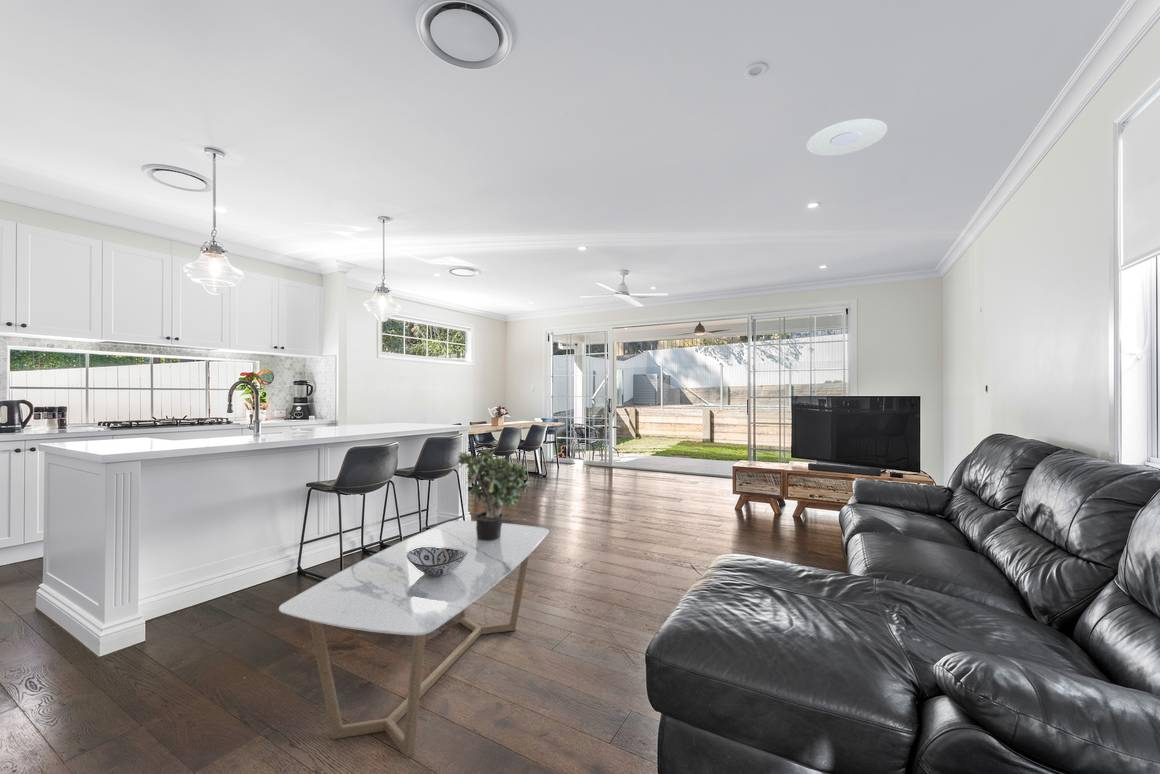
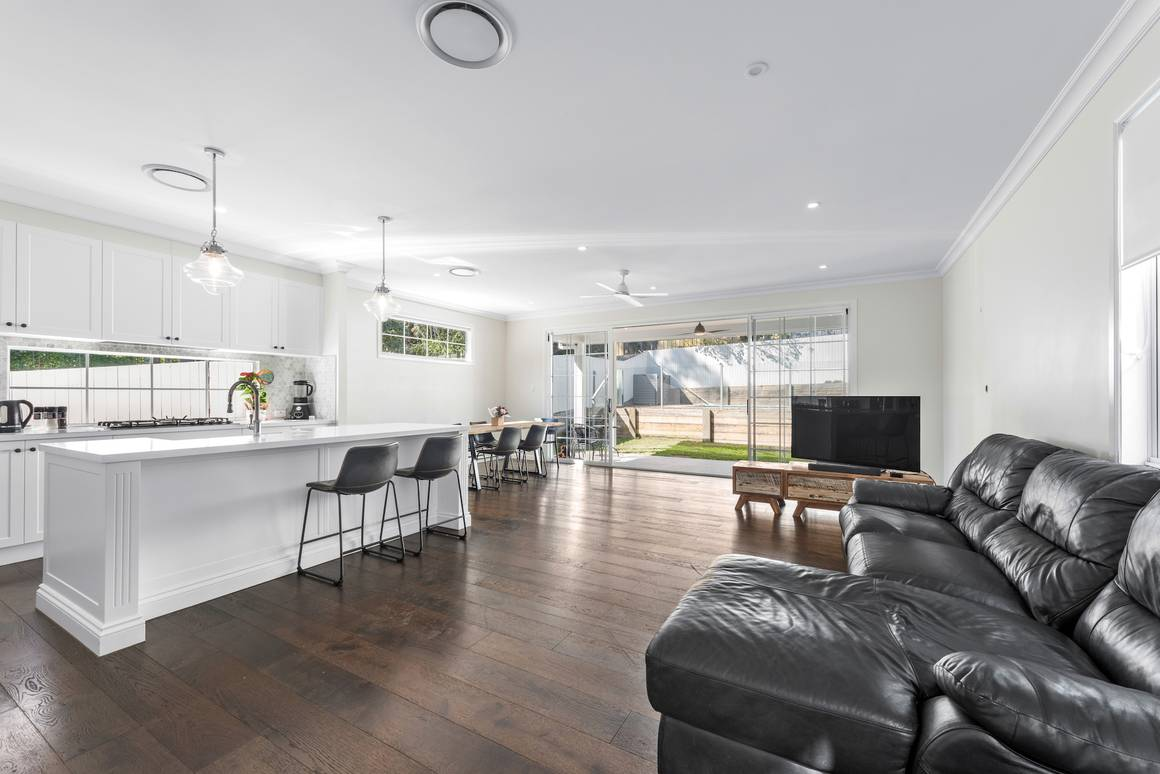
- decorative bowl [407,546,467,576]
- coffee table [278,520,550,758]
- plate [805,118,889,157]
- potted plant [455,447,531,540]
